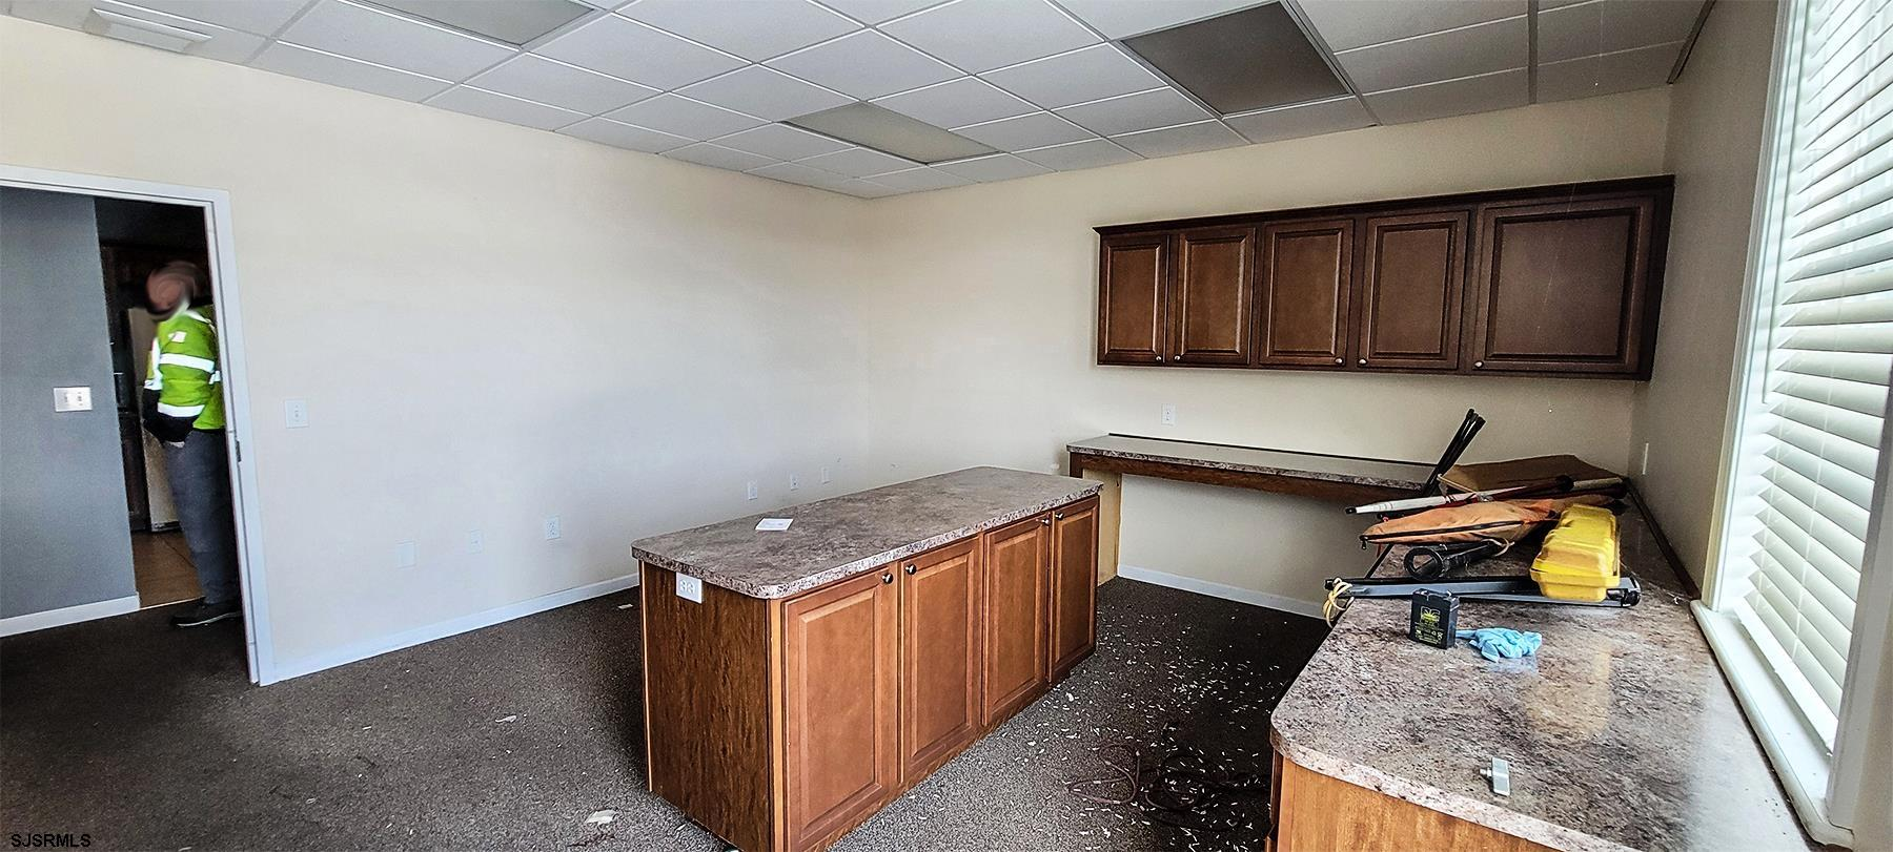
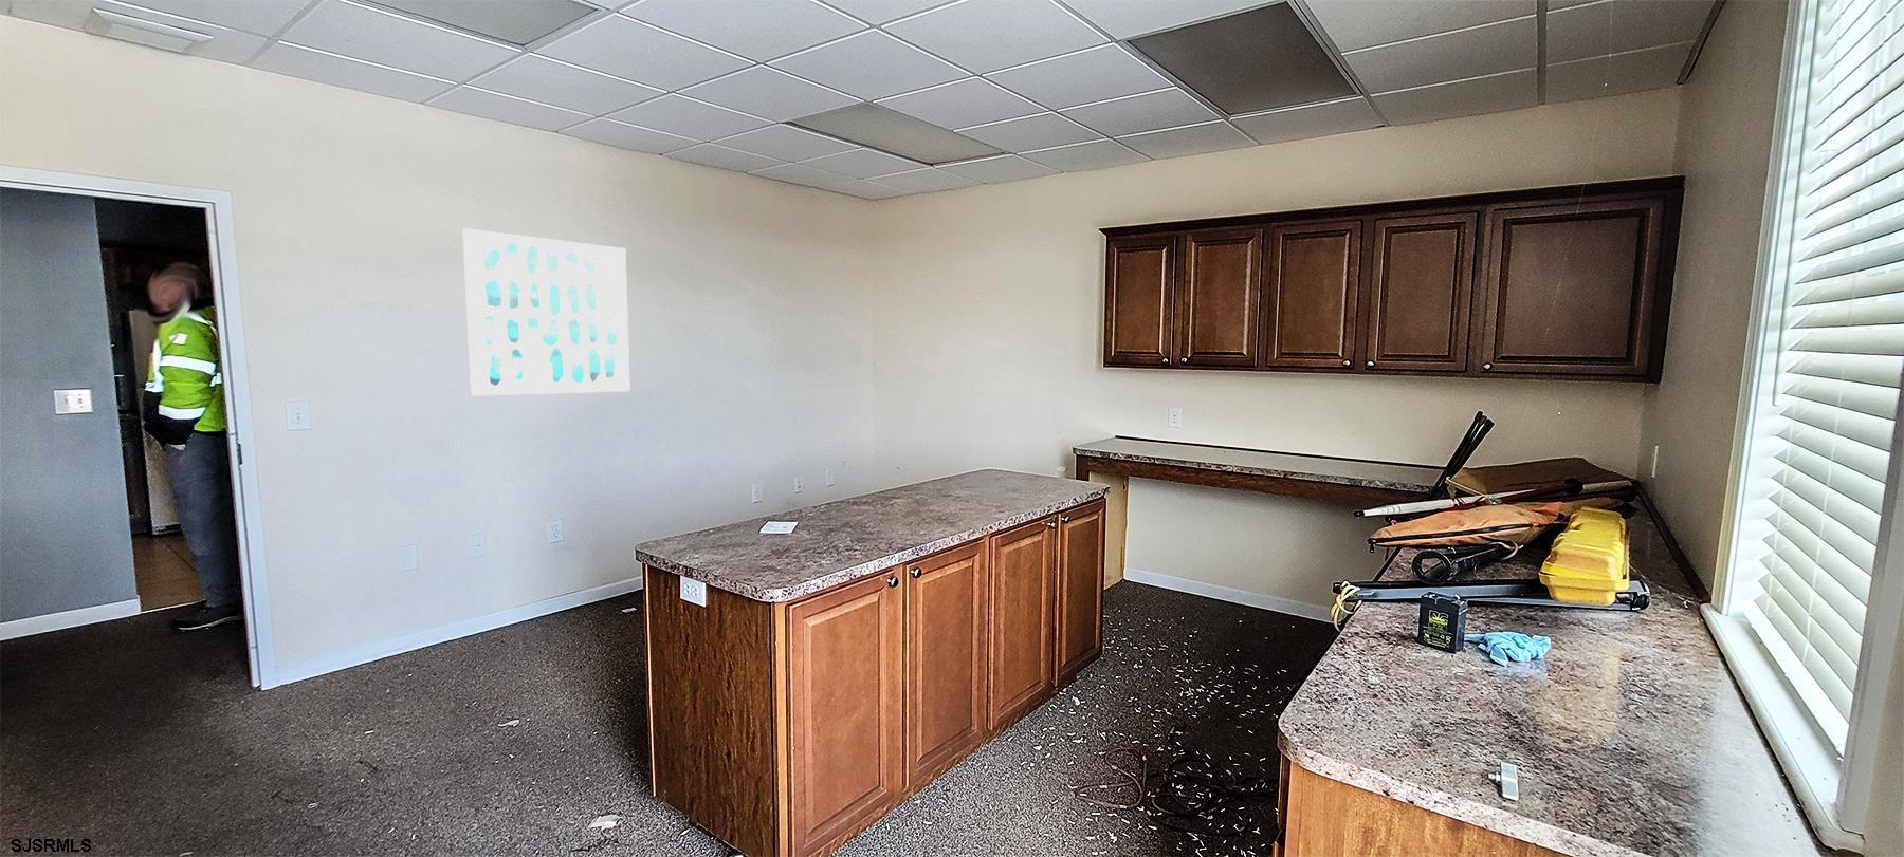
+ wall art [461,227,631,396]
